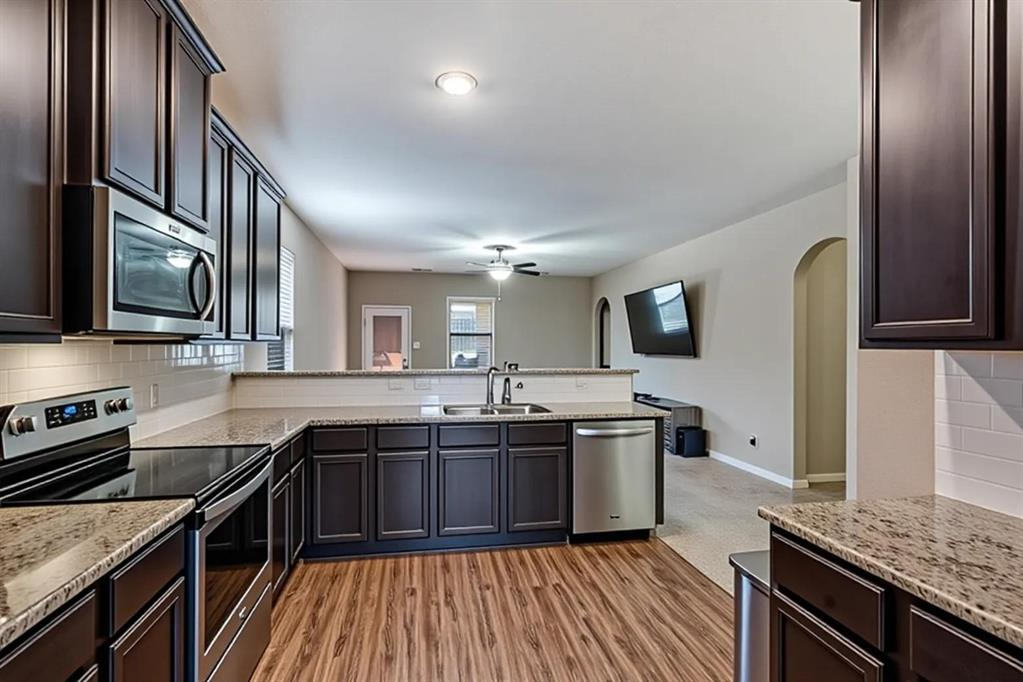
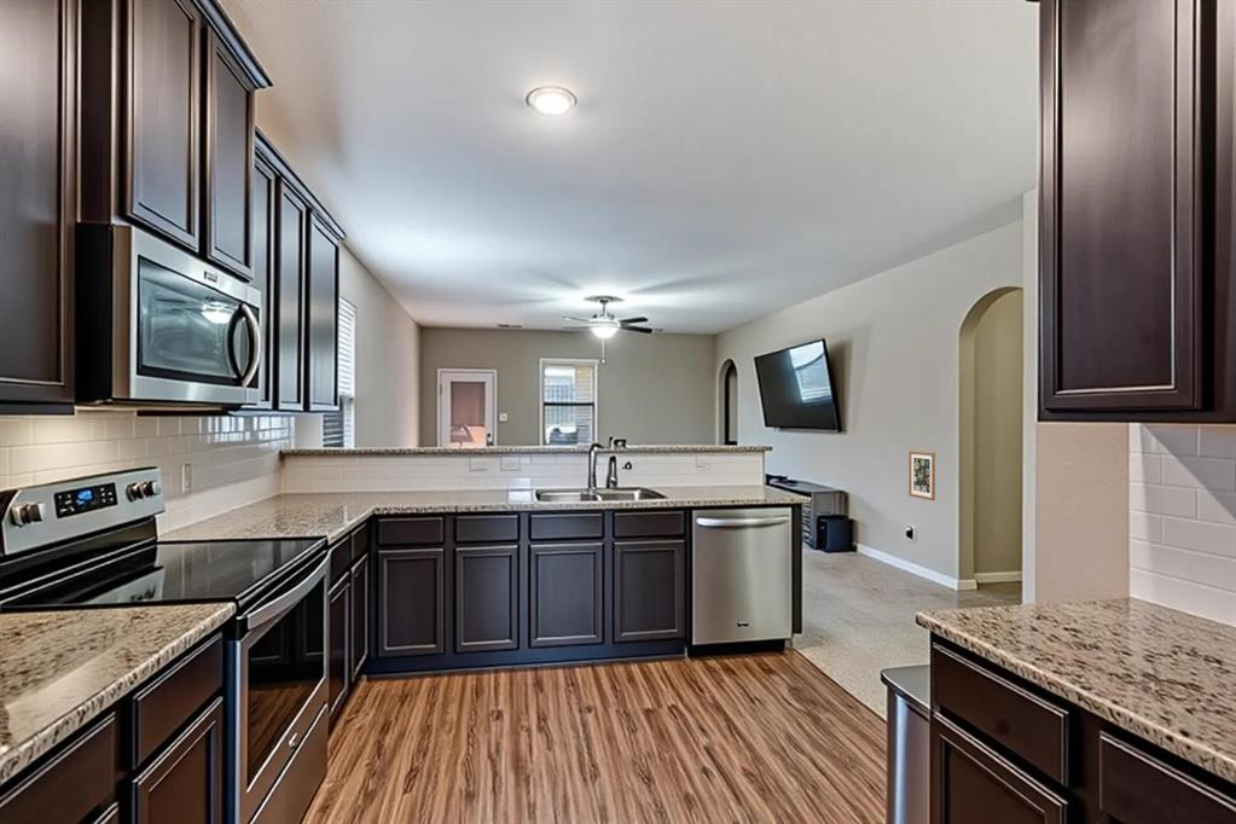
+ wall art [907,449,936,501]
